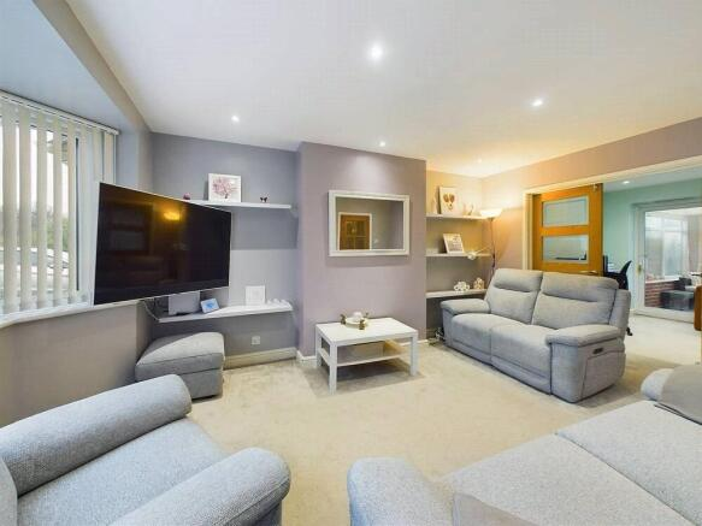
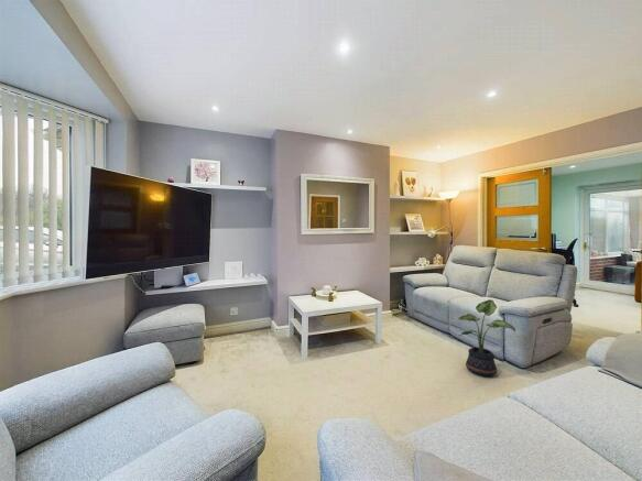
+ potted plant [457,298,516,378]
